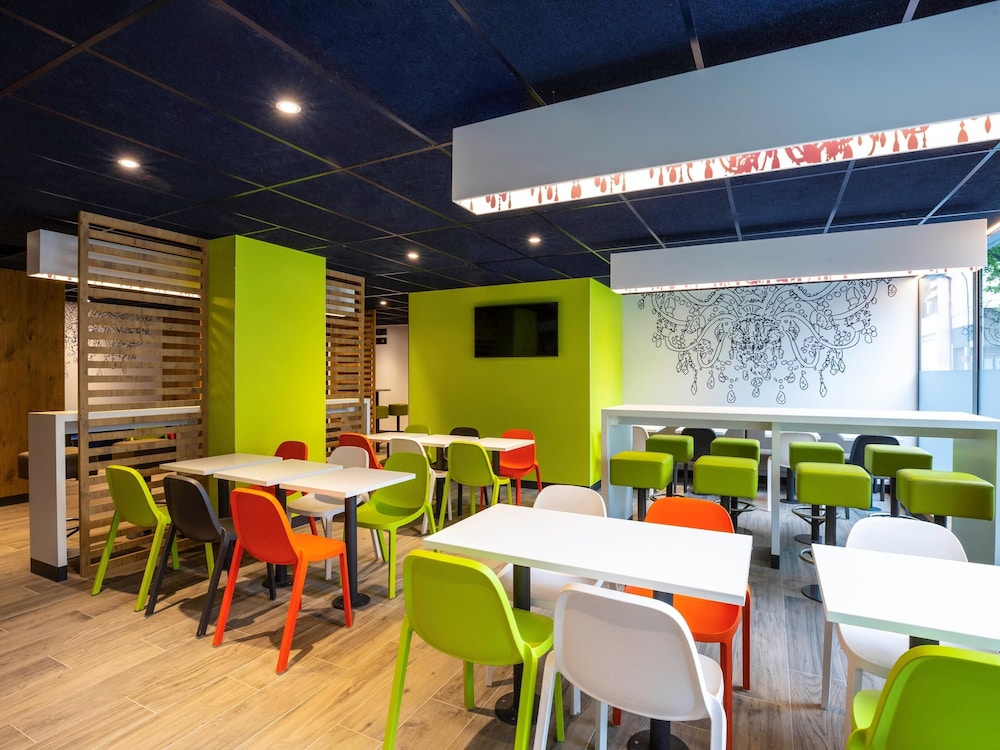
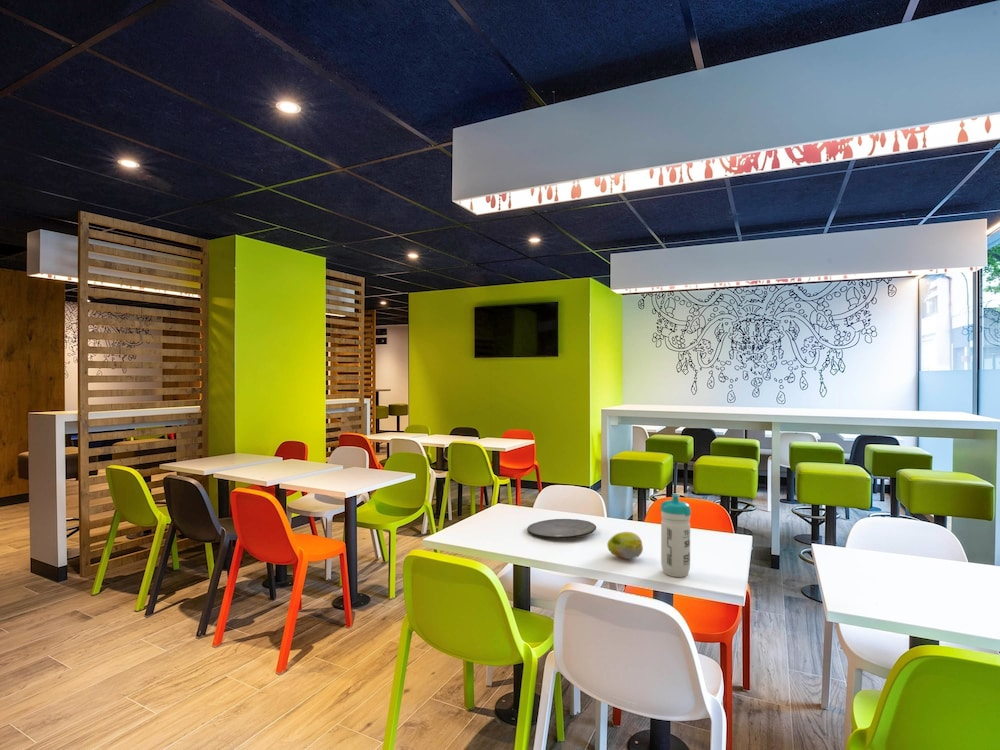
+ fruit [606,531,644,560]
+ water bottle [659,493,692,578]
+ plate [526,518,597,540]
